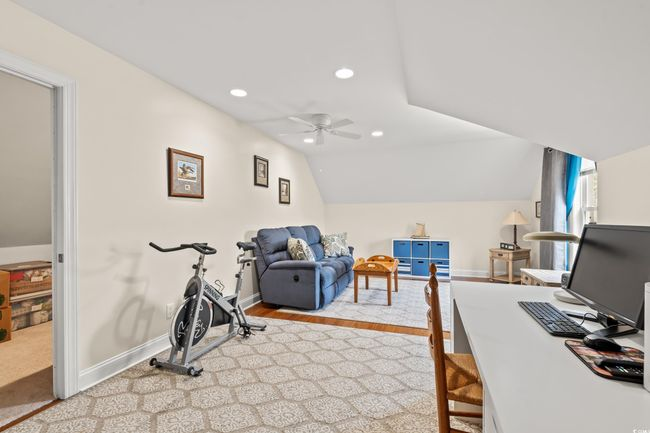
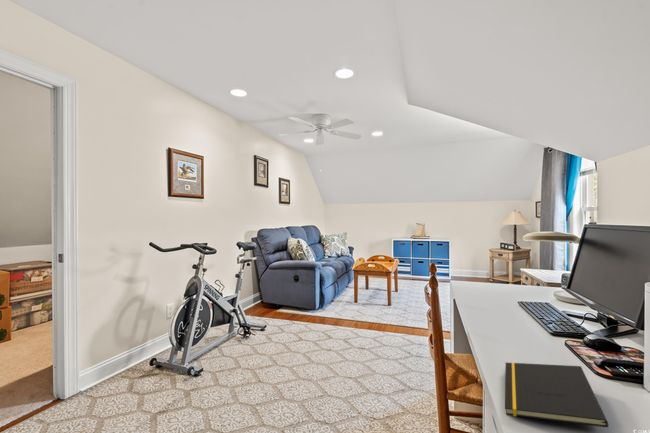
+ notepad [504,362,609,428]
